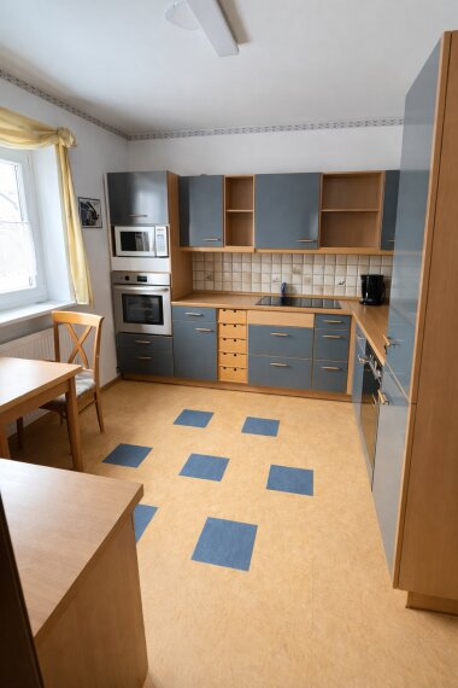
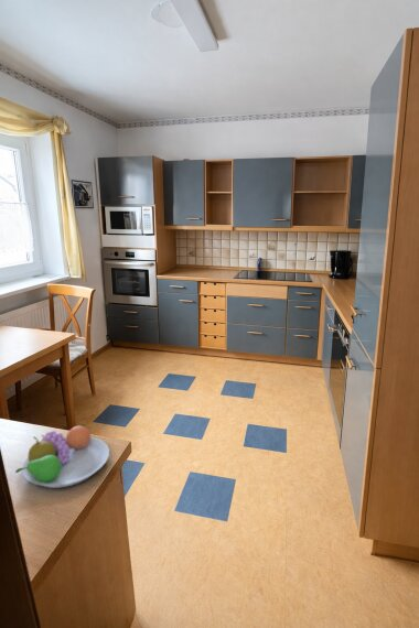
+ fruit bowl [14,423,110,489]
